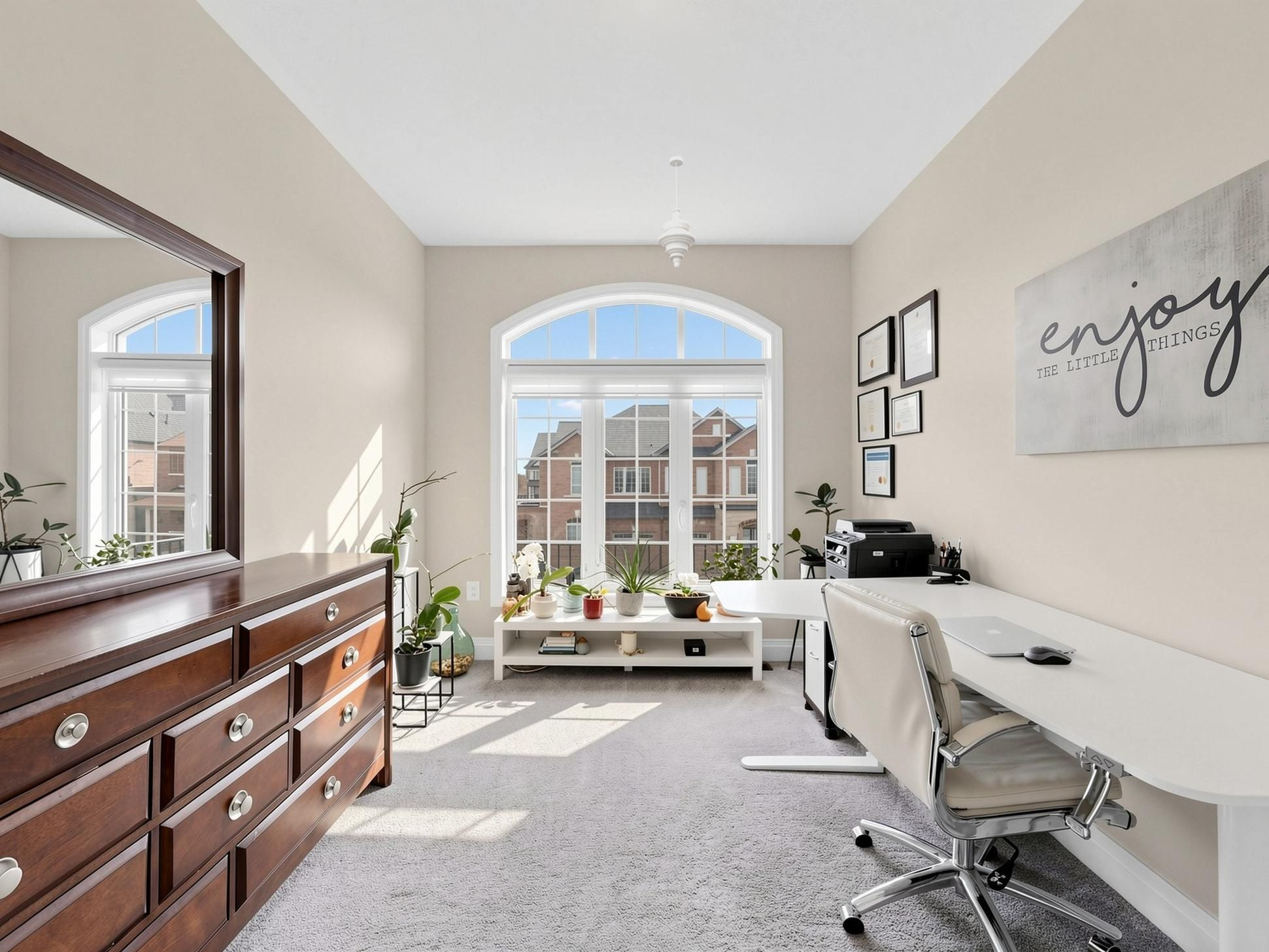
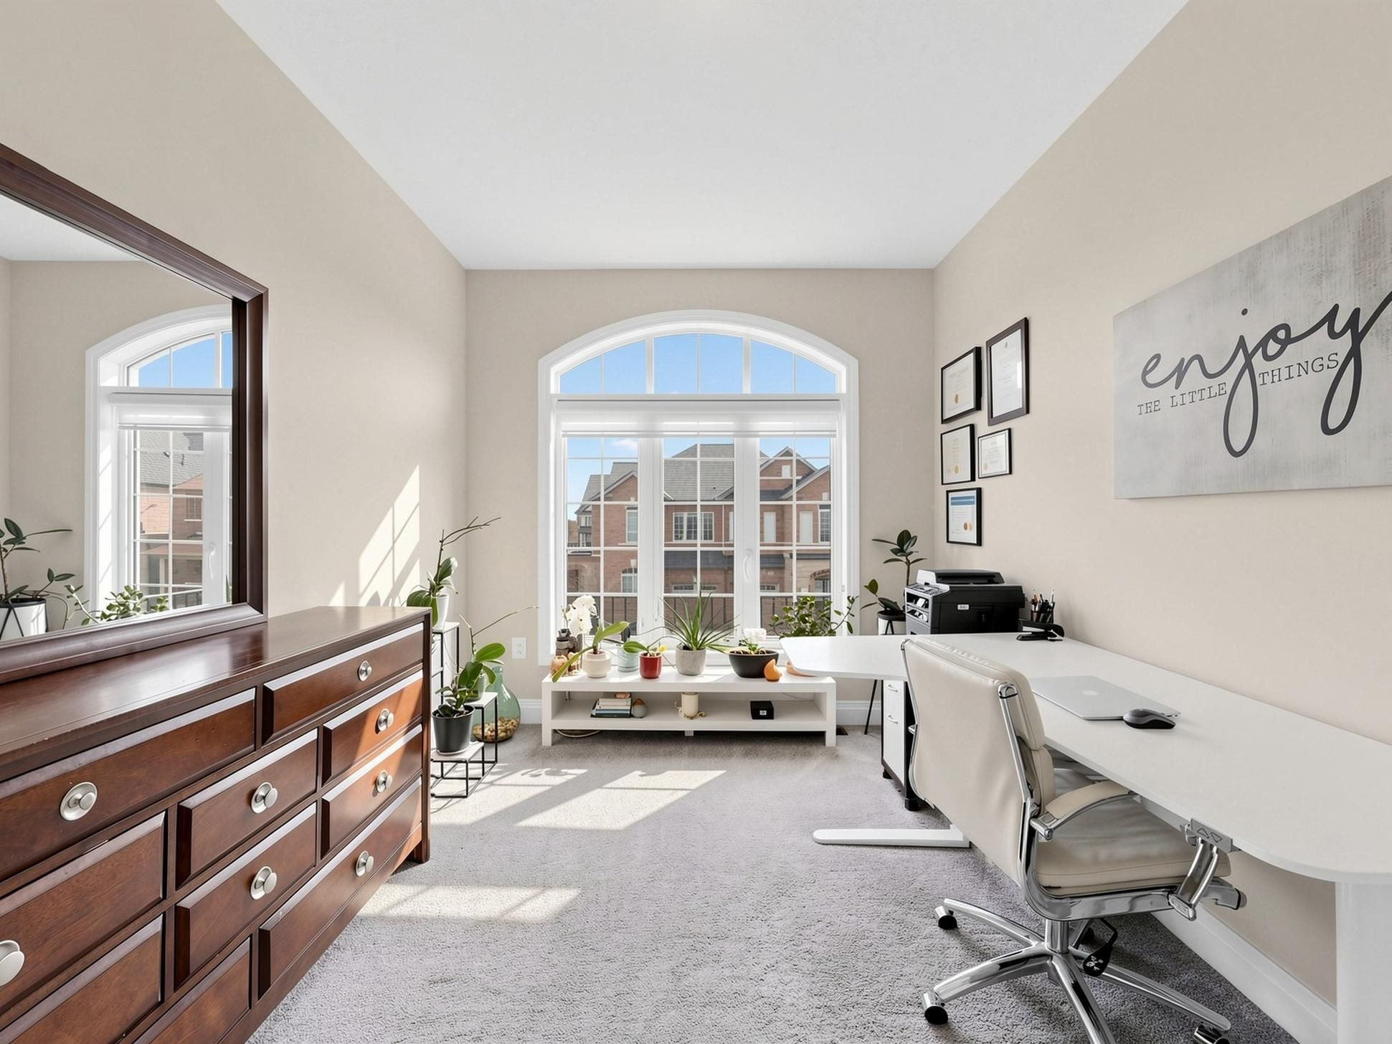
- pendant light [657,156,696,269]
